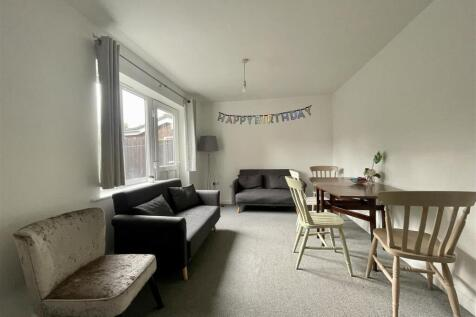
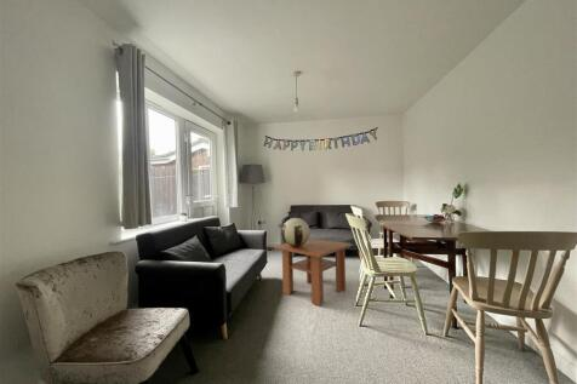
+ coffee table [273,236,354,306]
+ decorative sphere [280,217,312,247]
